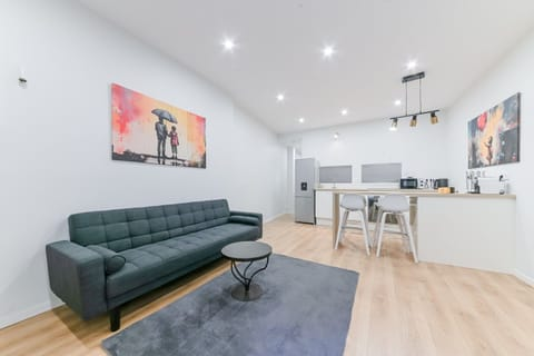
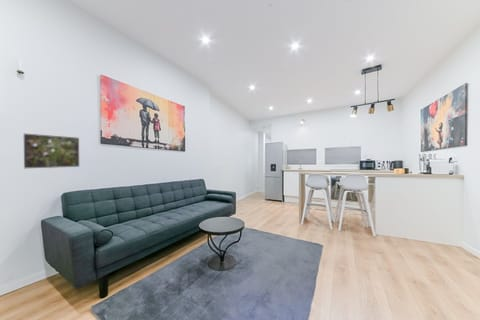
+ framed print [23,133,80,169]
